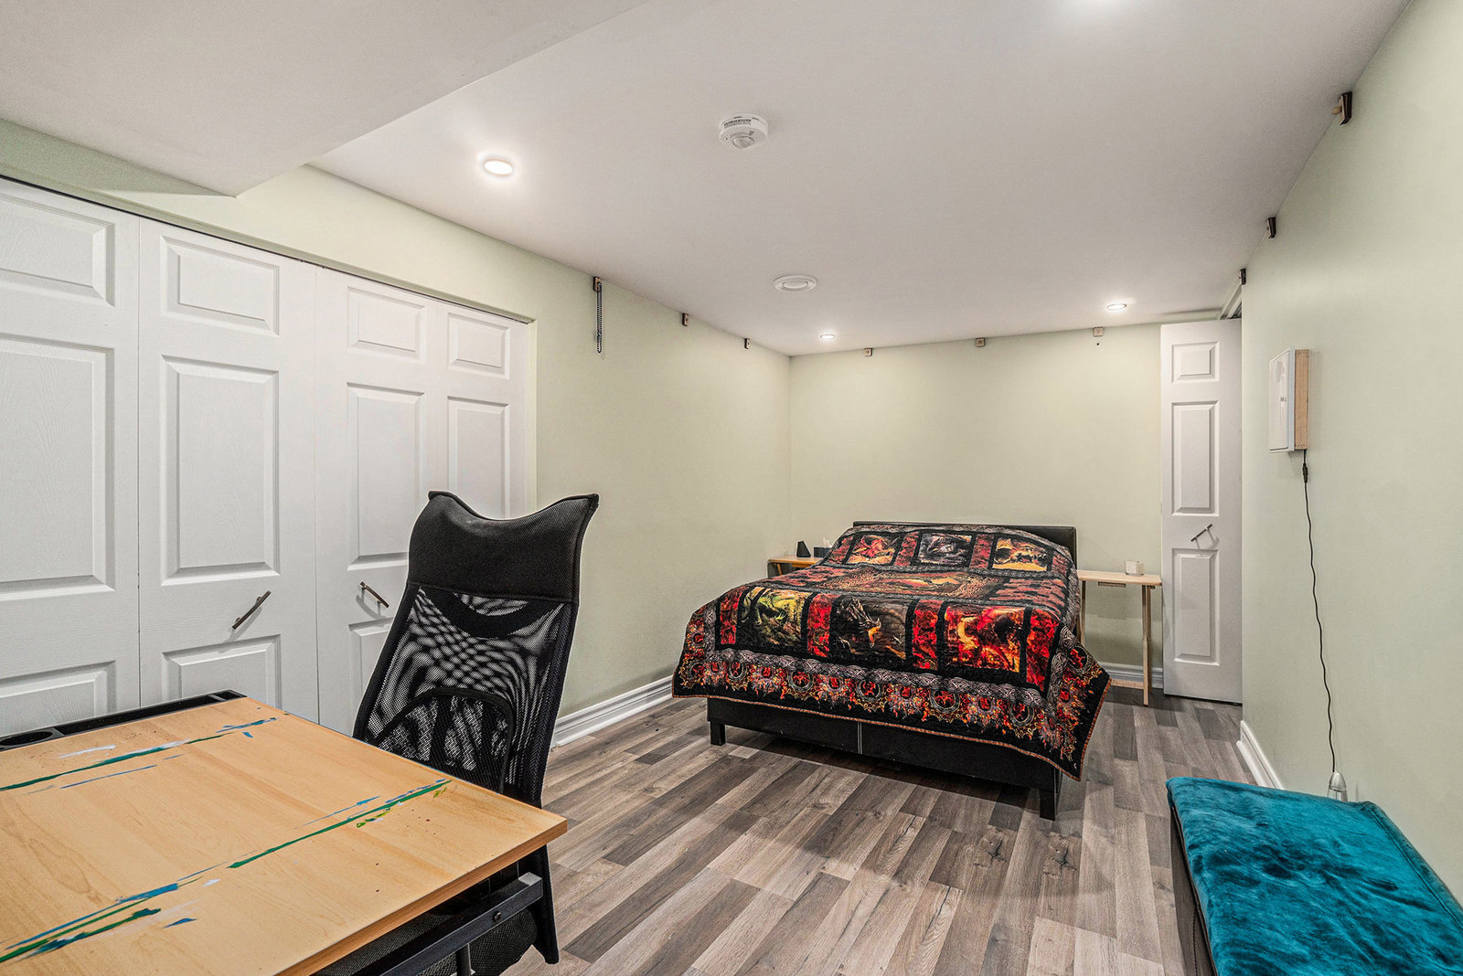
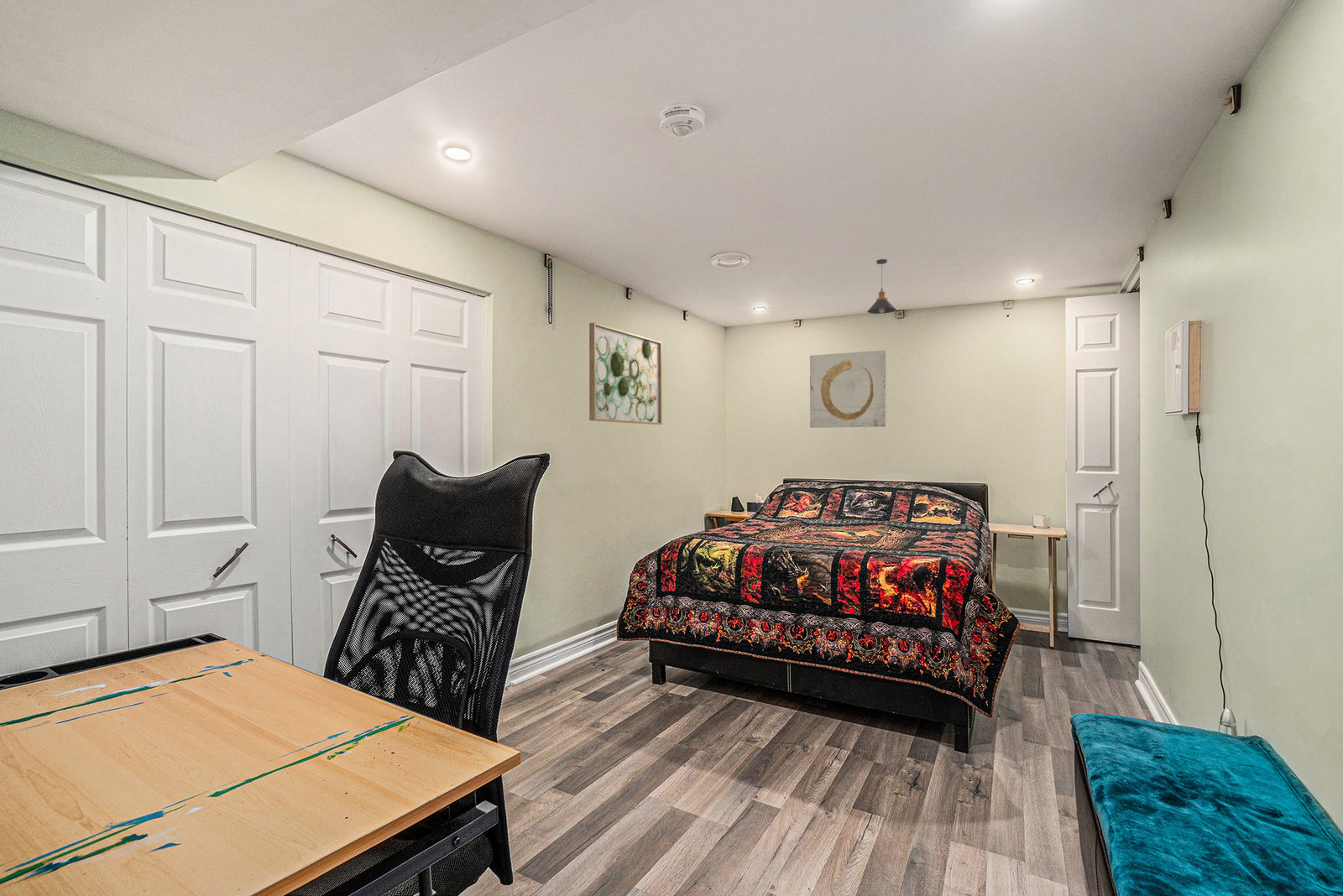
+ wall art [588,322,662,425]
+ pendant light [866,258,897,315]
+ wall art [809,350,886,429]
